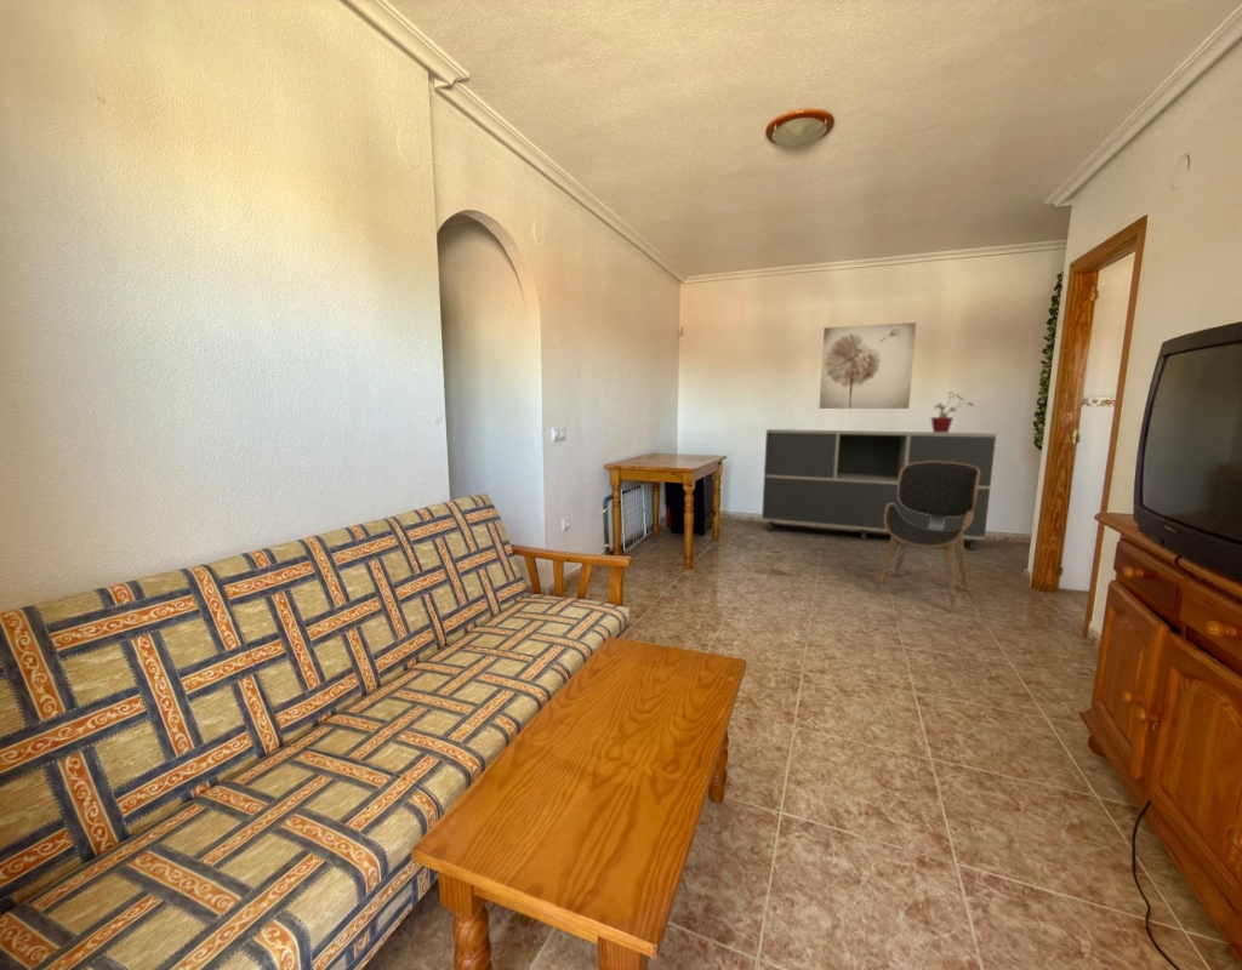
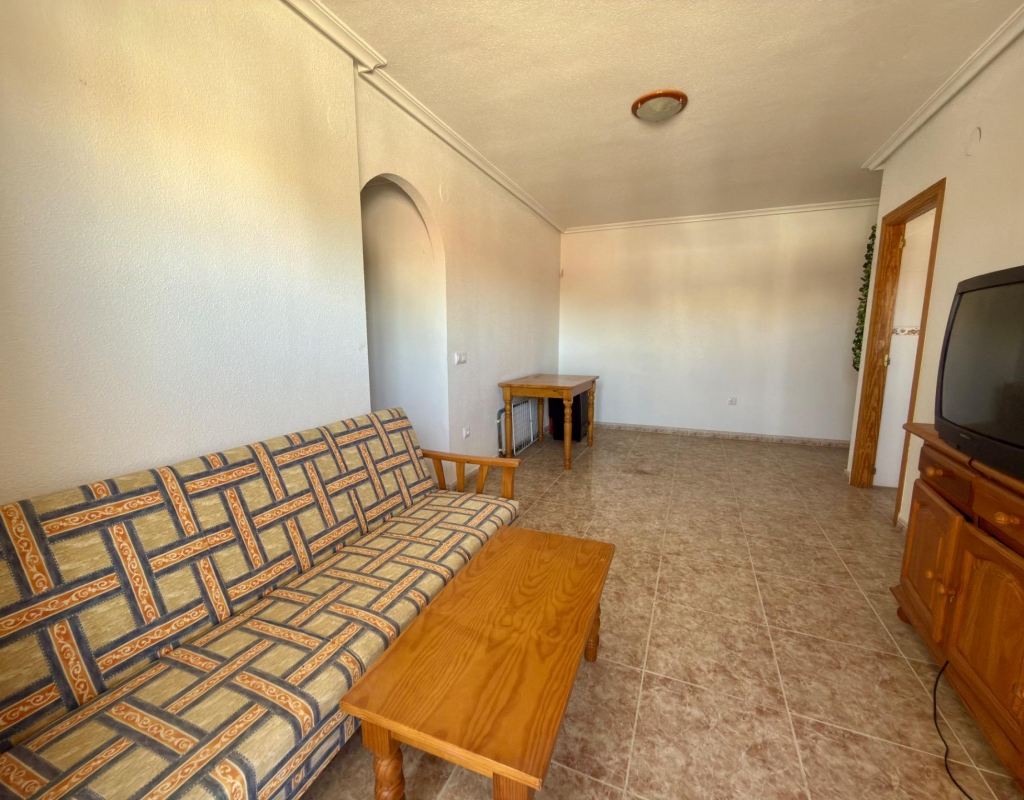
- potted plant [929,390,975,433]
- chair [874,461,980,611]
- sideboard [760,428,997,550]
- wall art [817,321,917,410]
